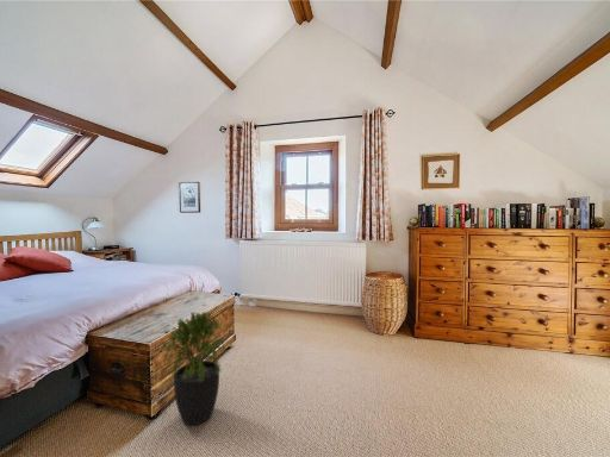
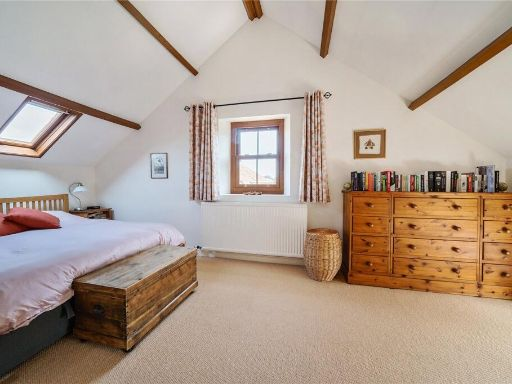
- potted plant [160,309,232,426]
